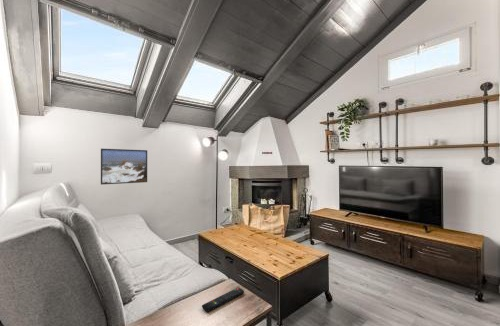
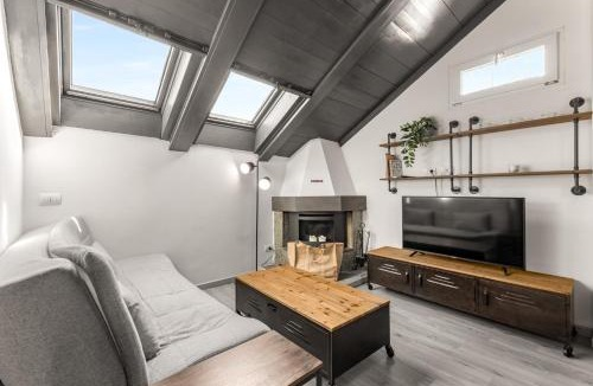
- remote control [201,287,245,313]
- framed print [100,148,148,185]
